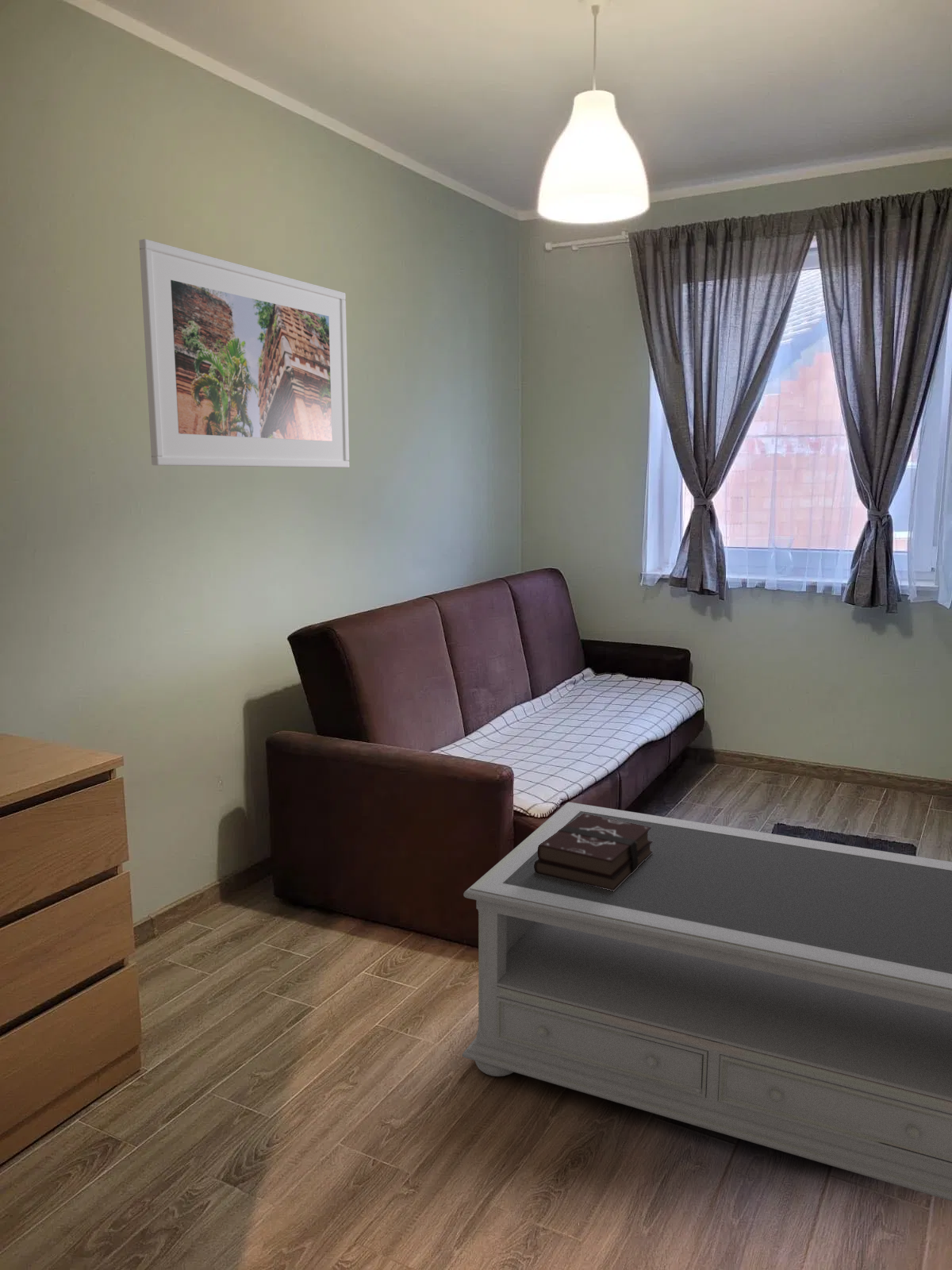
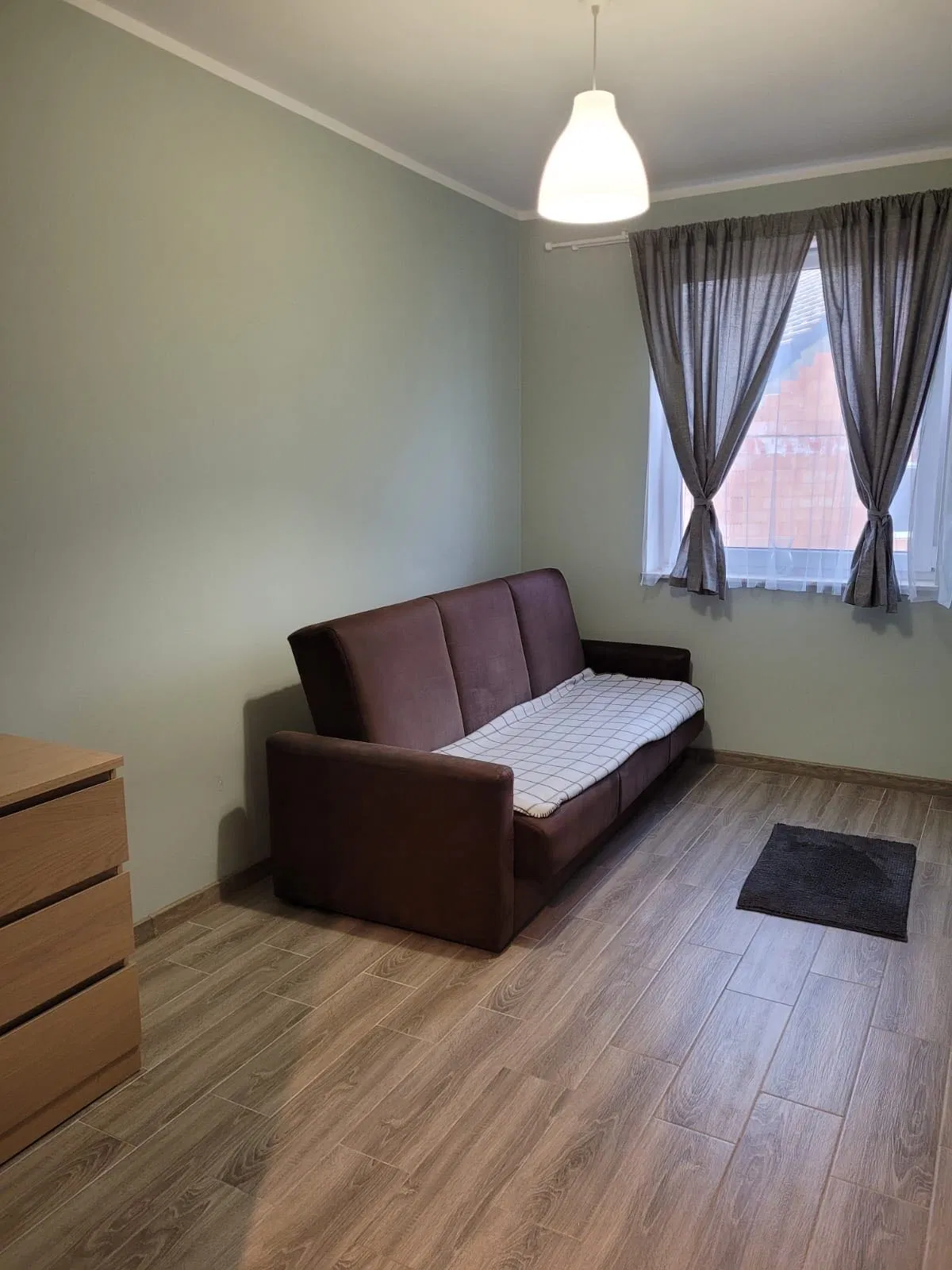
- coffee table [462,802,952,1202]
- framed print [138,238,350,468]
- hardback book [534,814,654,891]
